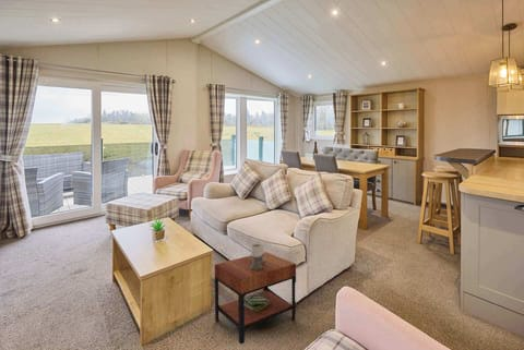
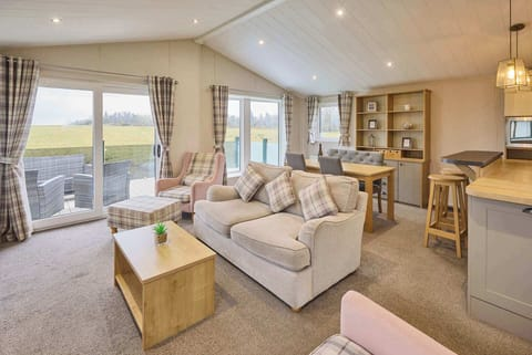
- side table [214,243,297,345]
